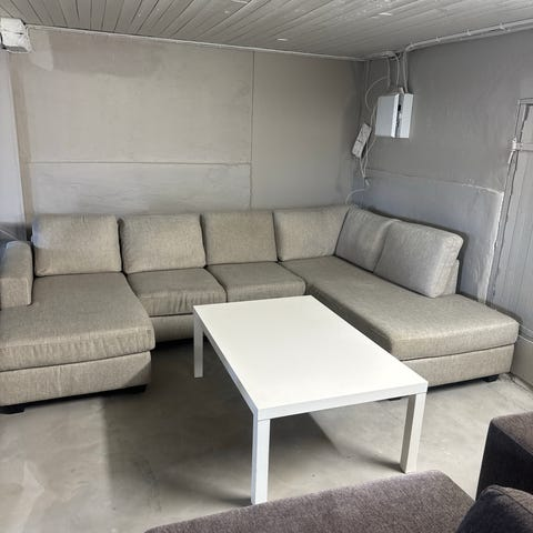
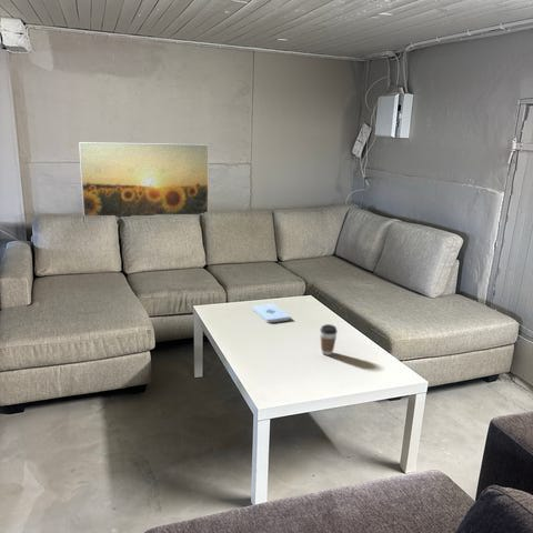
+ notepad [251,302,292,324]
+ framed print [78,141,210,219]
+ coffee cup [319,323,339,356]
